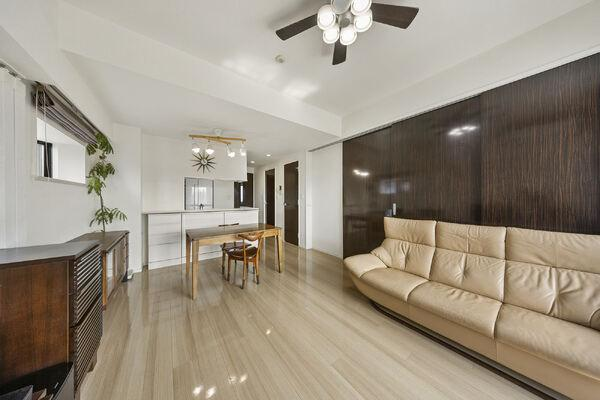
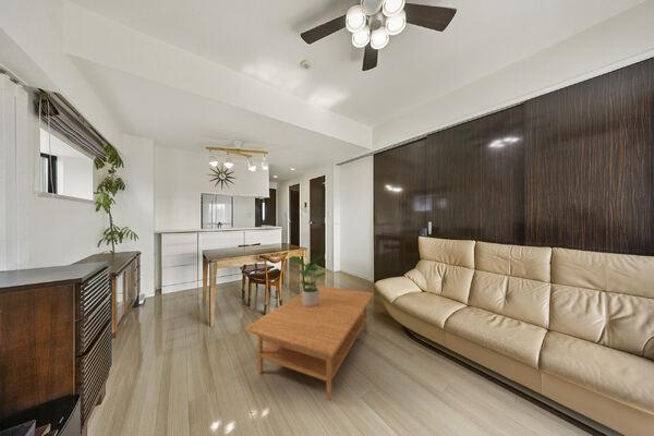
+ coffee table [243,283,375,402]
+ potted plant [288,254,327,306]
